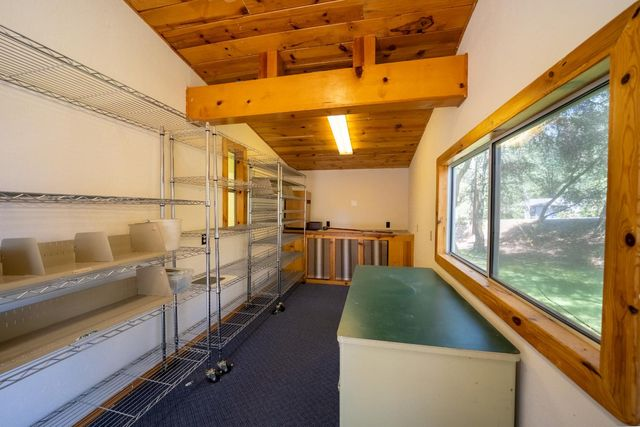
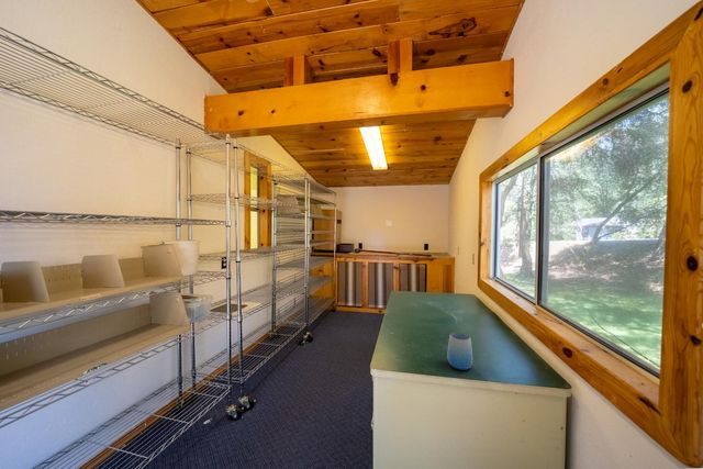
+ cup [446,332,473,371]
